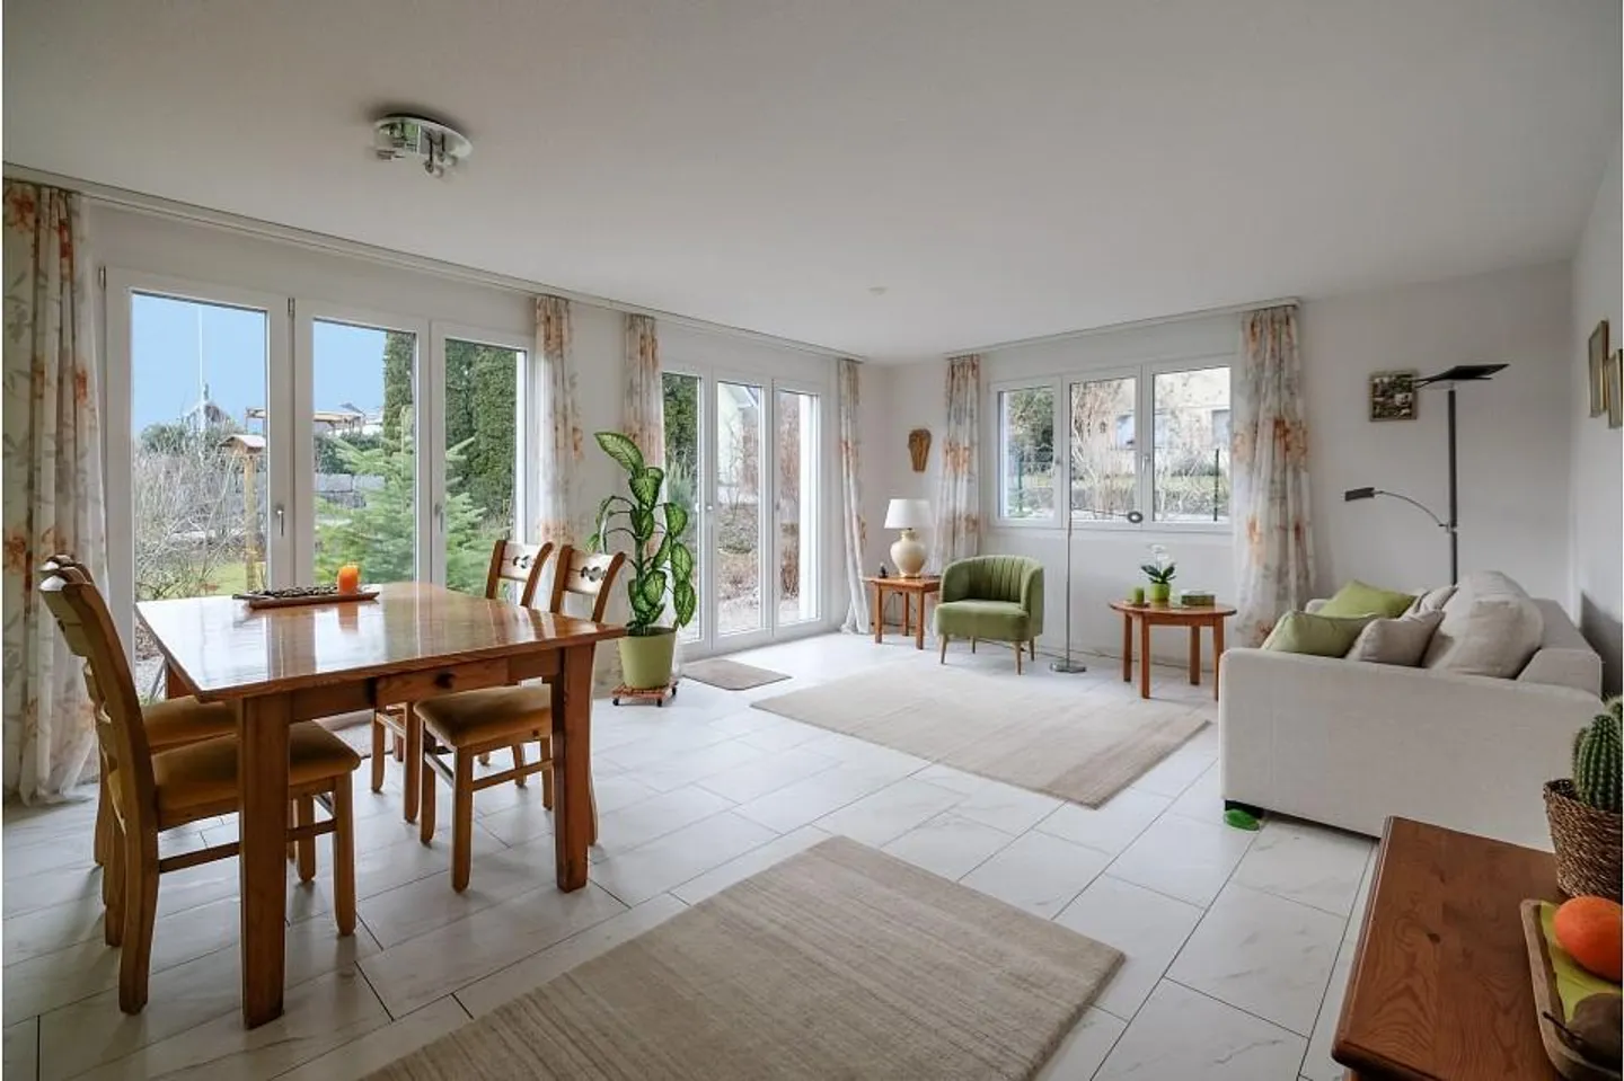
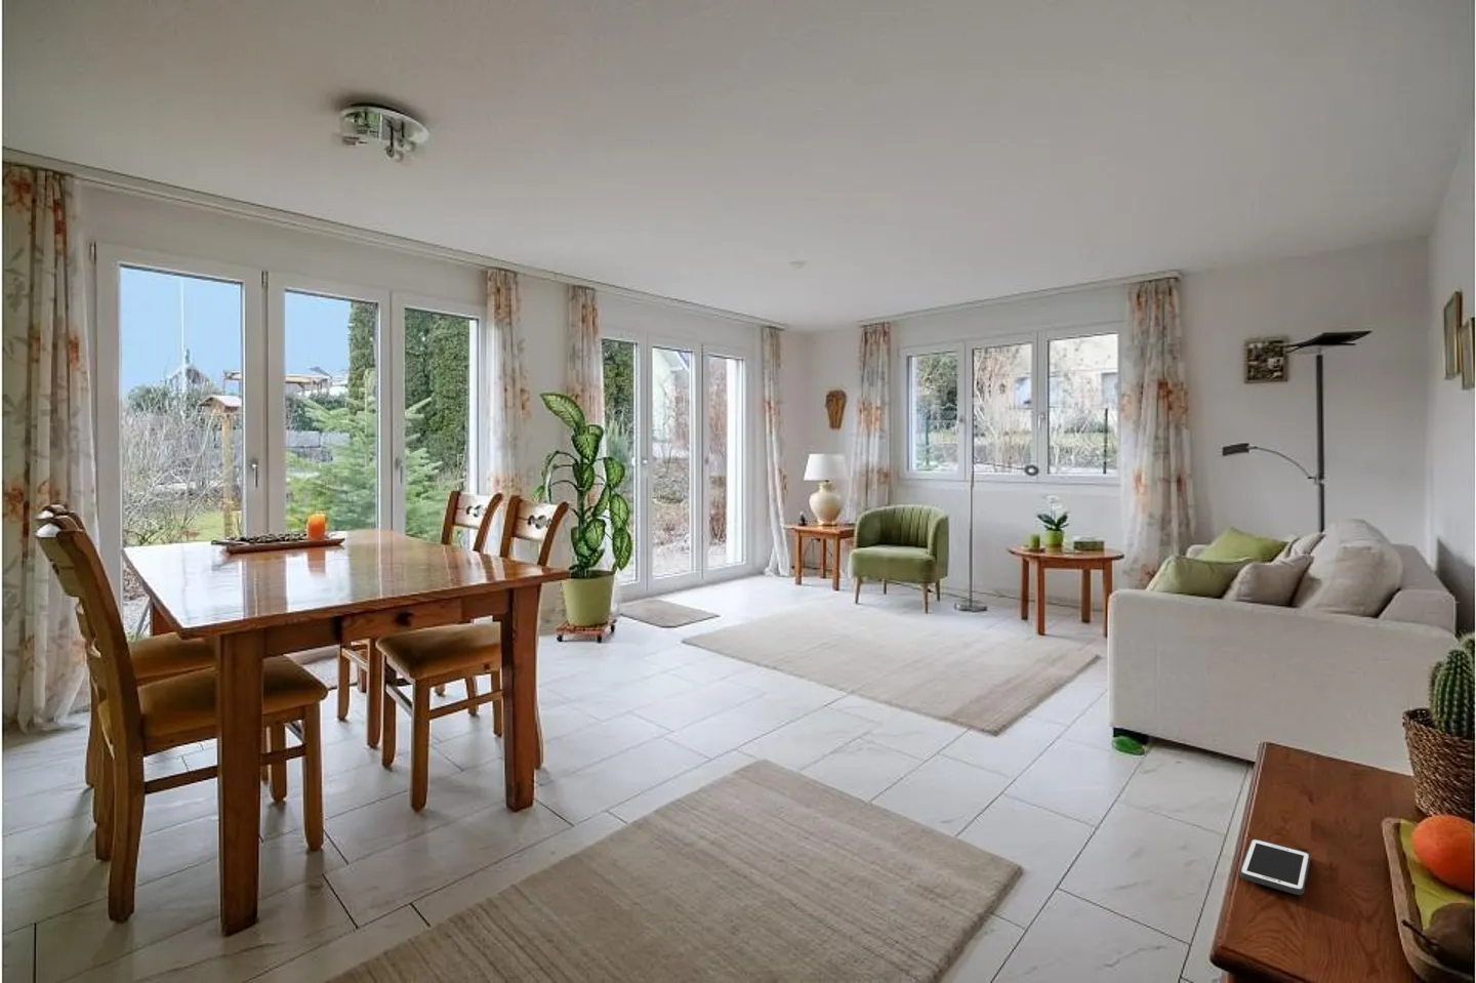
+ cell phone [1239,837,1312,896]
